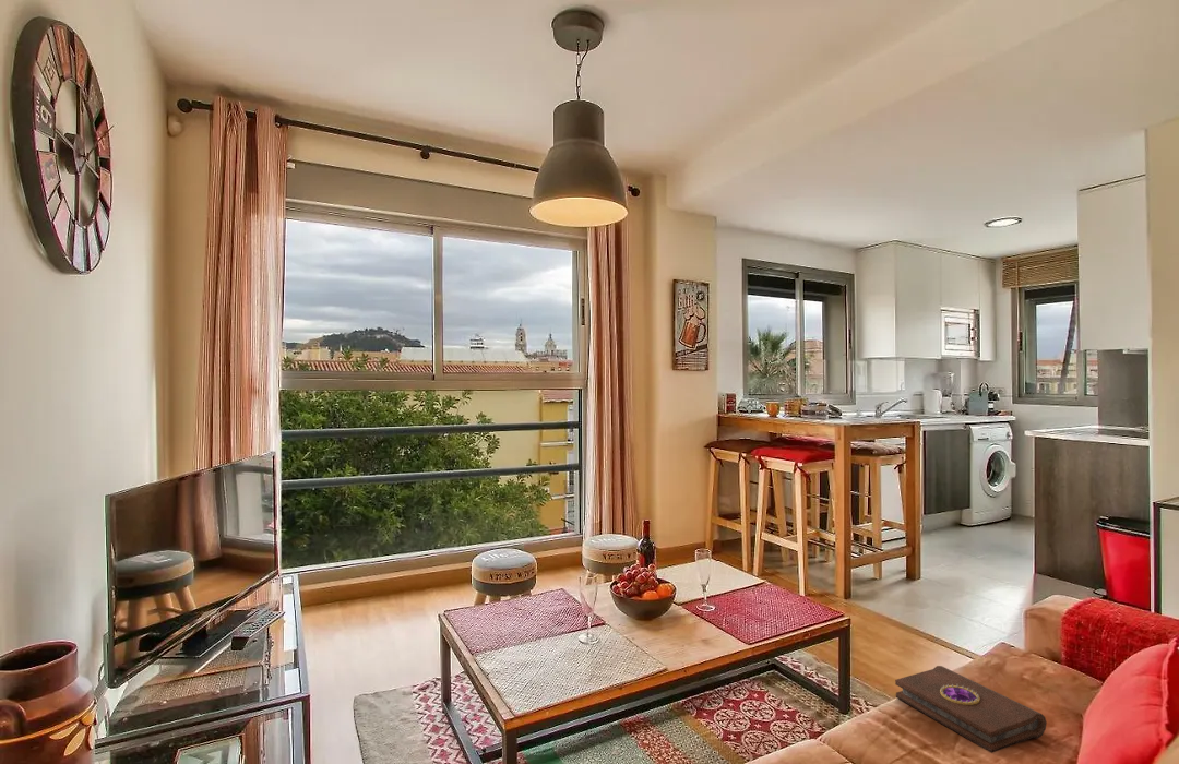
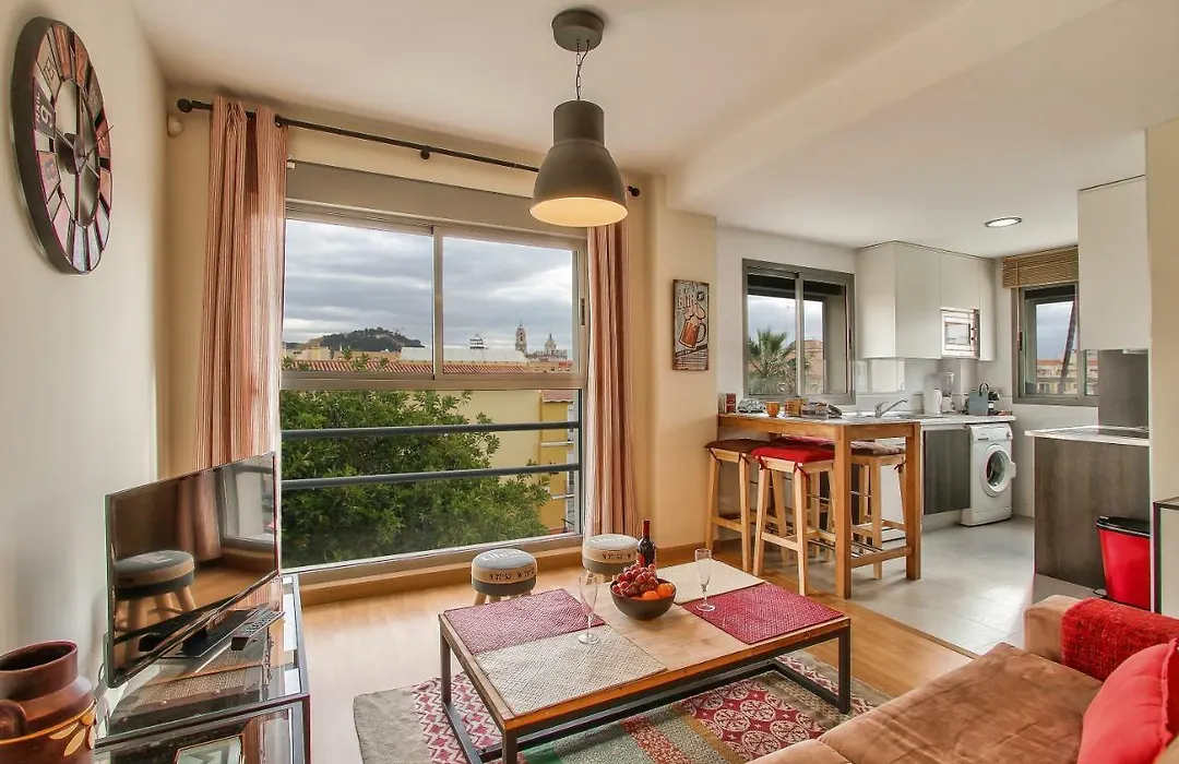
- book [894,665,1048,754]
